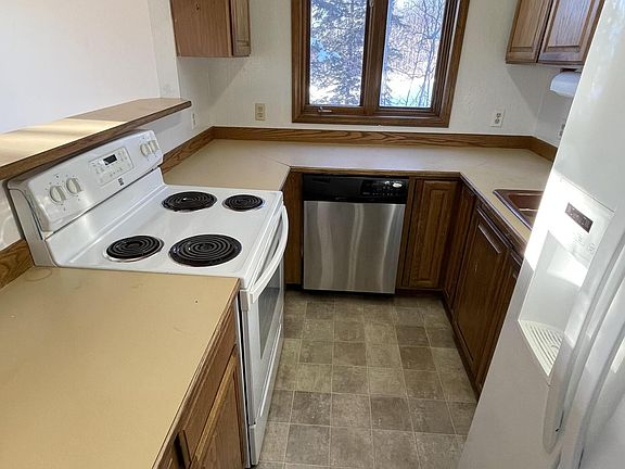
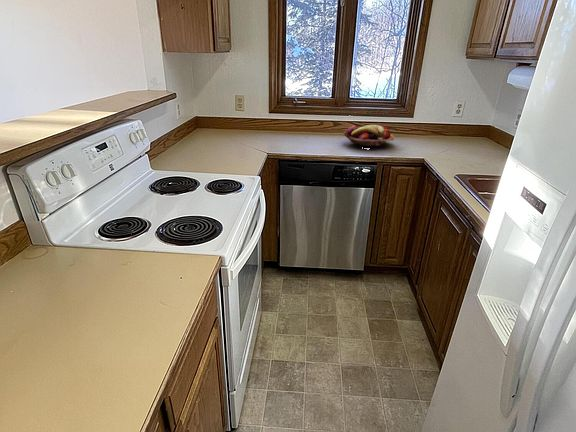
+ fruit basket [342,124,395,148]
